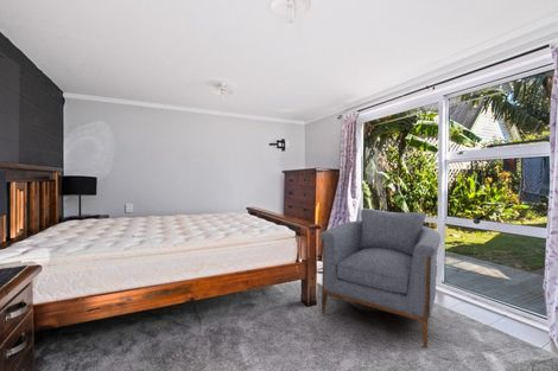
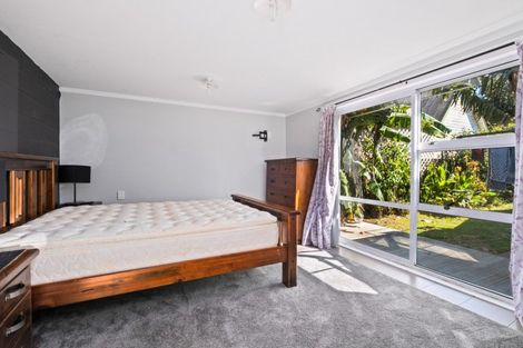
- armchair [319,207,442,348]
